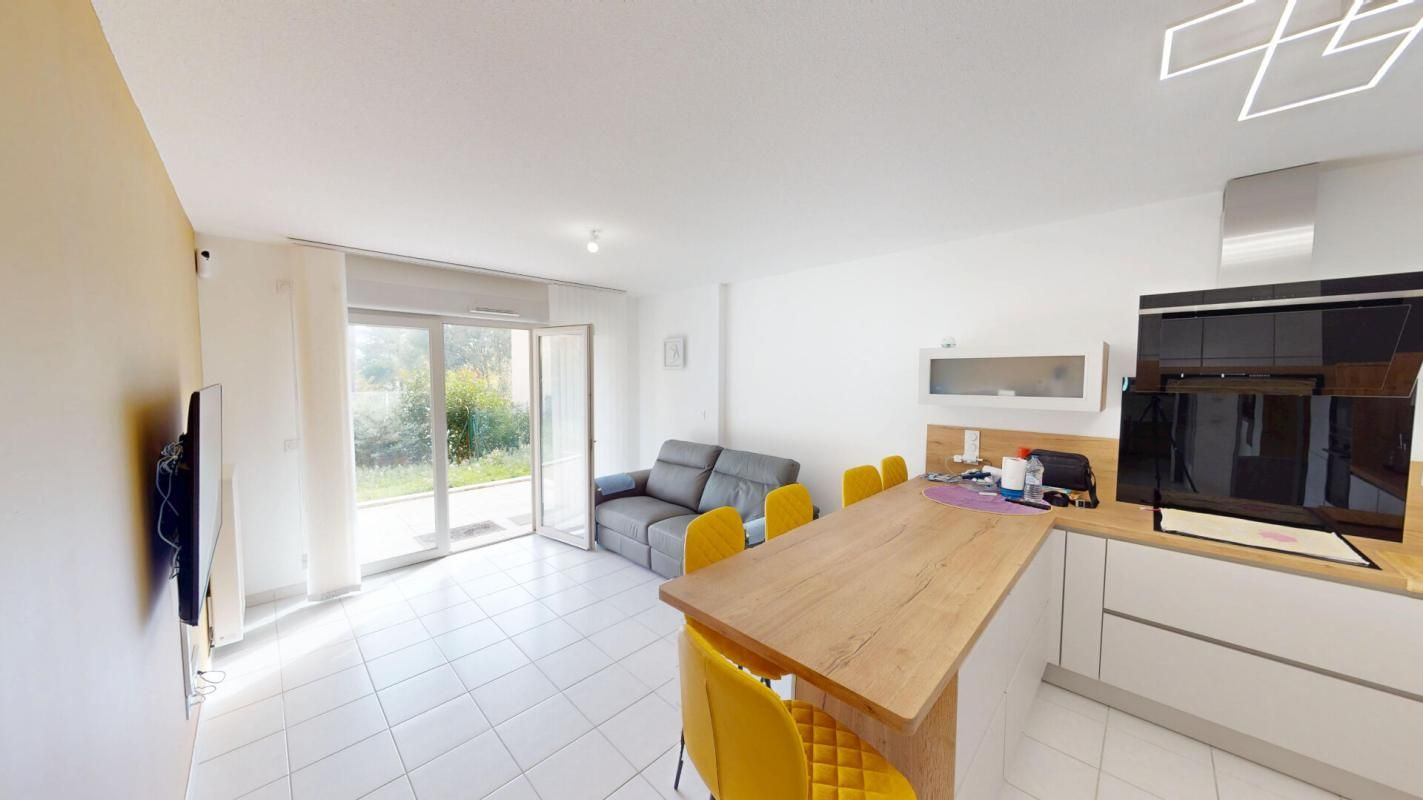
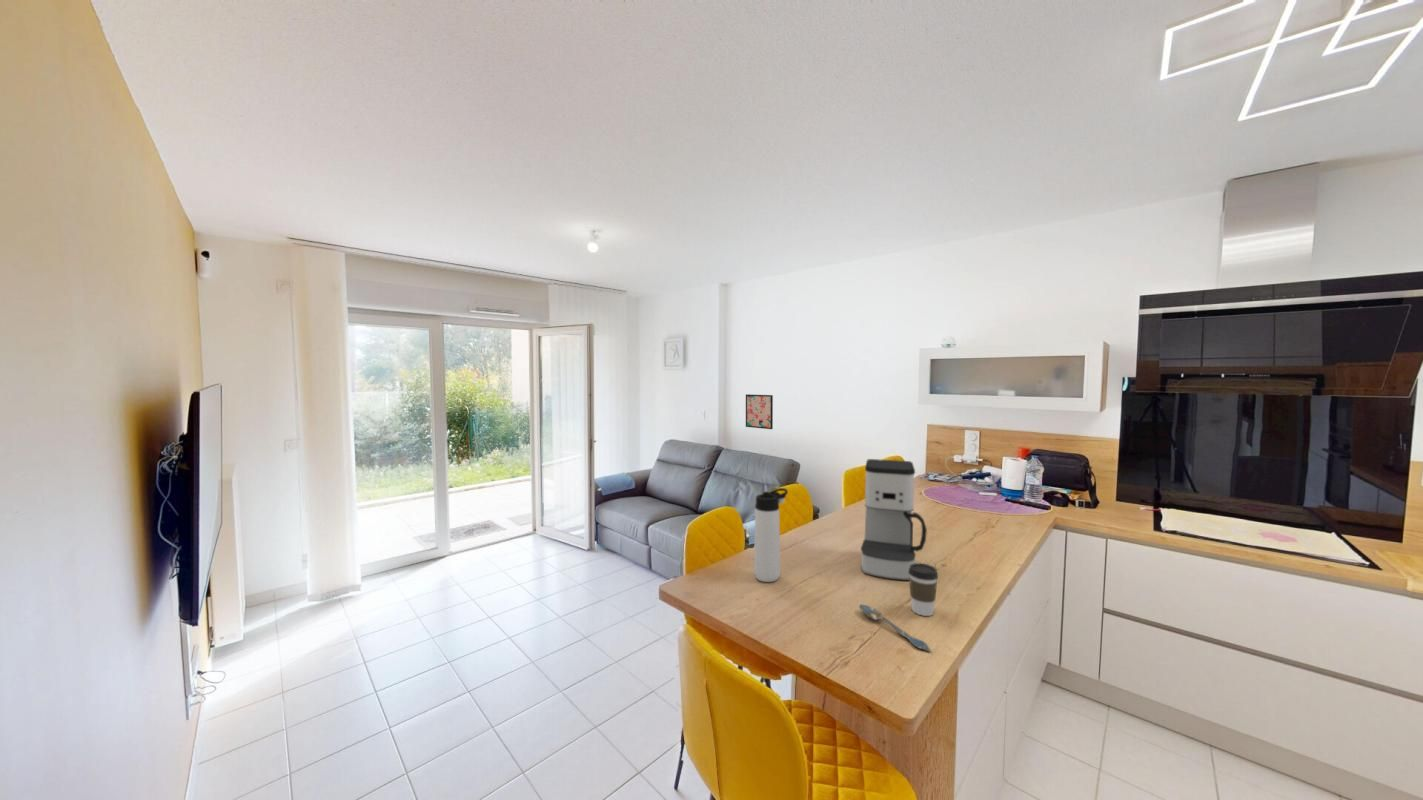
+ coffee cup [909,562,939,617]
+ wall art [745,393,774,430]
+ coffee maker [860,458,928,582]
+ spoon [858,603,932,653]
+ thermos bottle [753,487,789,583]
